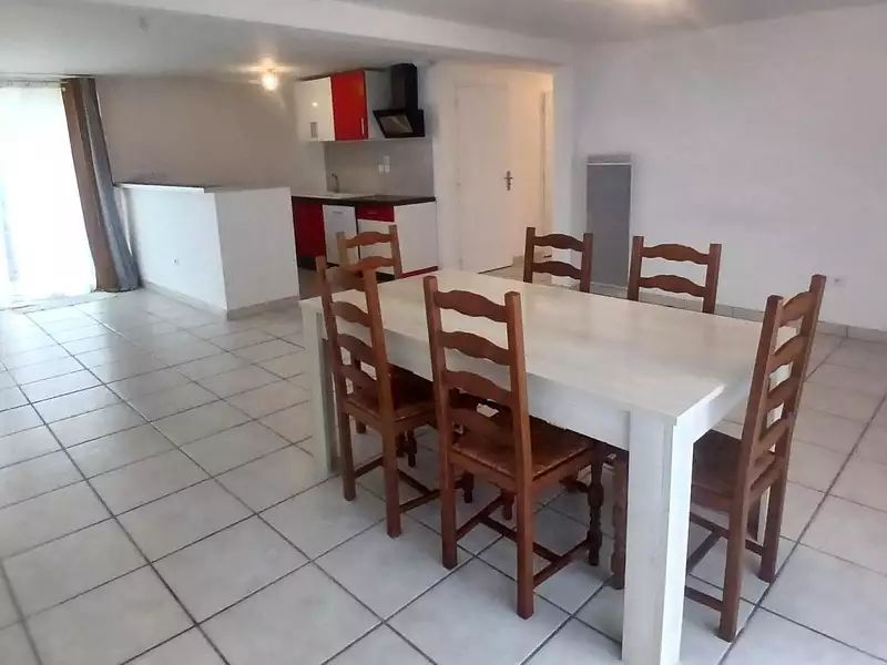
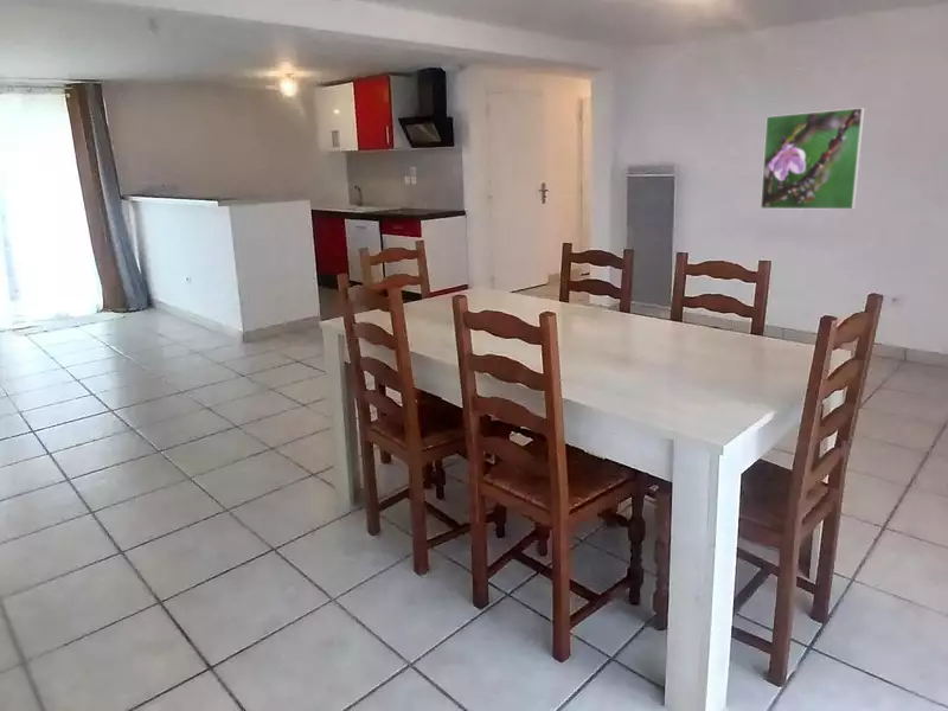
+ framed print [760,107,866,211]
